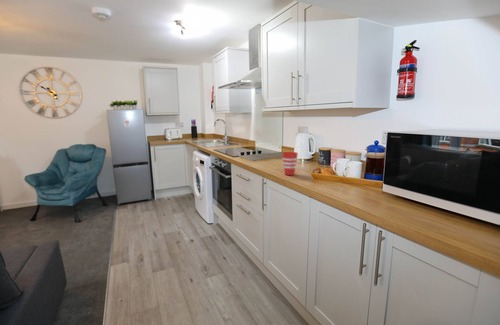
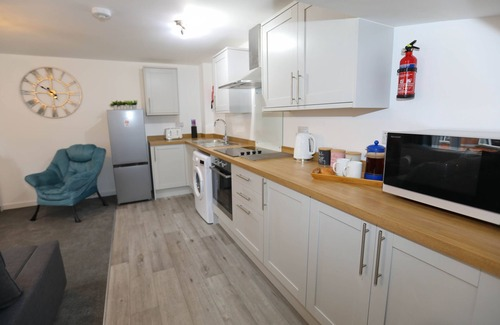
- cup [281,151,299,176]
